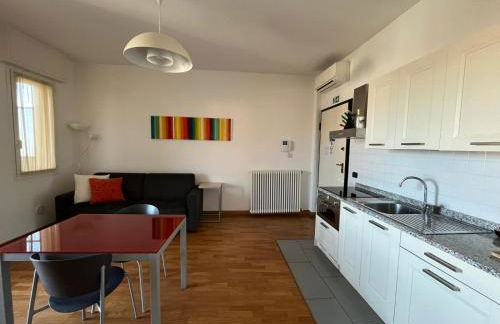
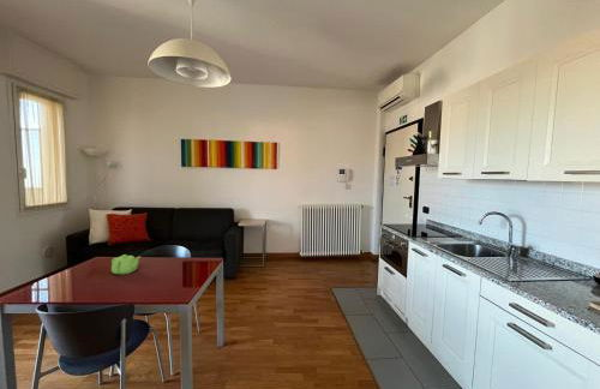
+ teapot [110,253,142,275]
